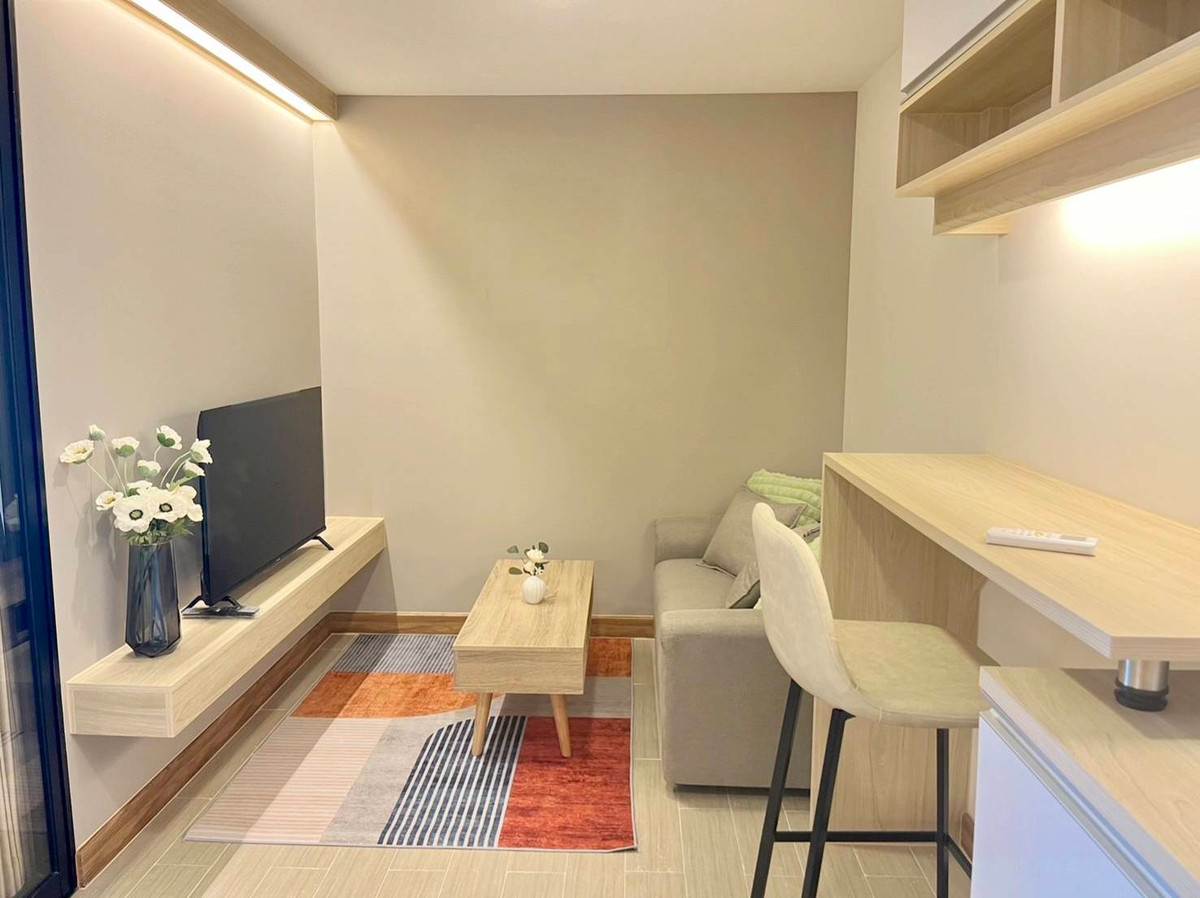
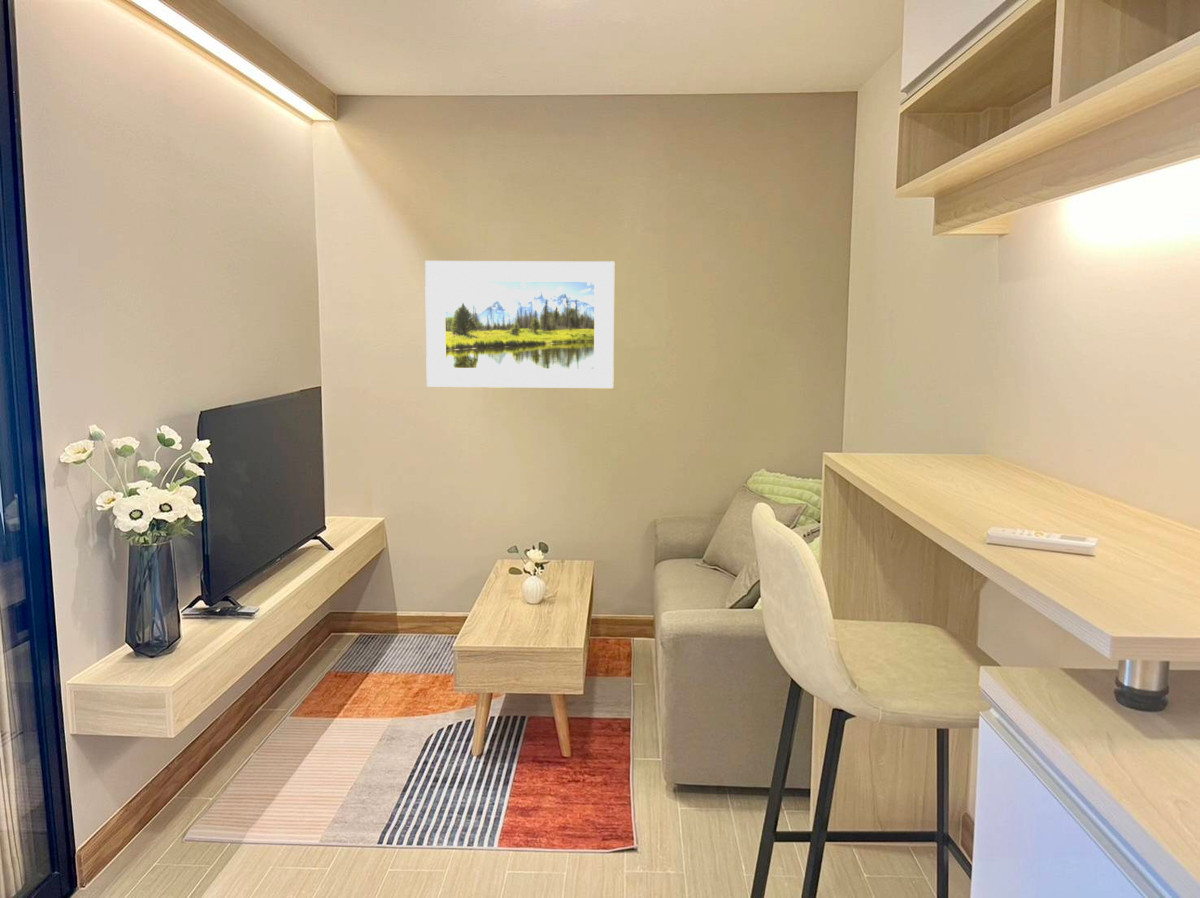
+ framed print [424,260,615,389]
